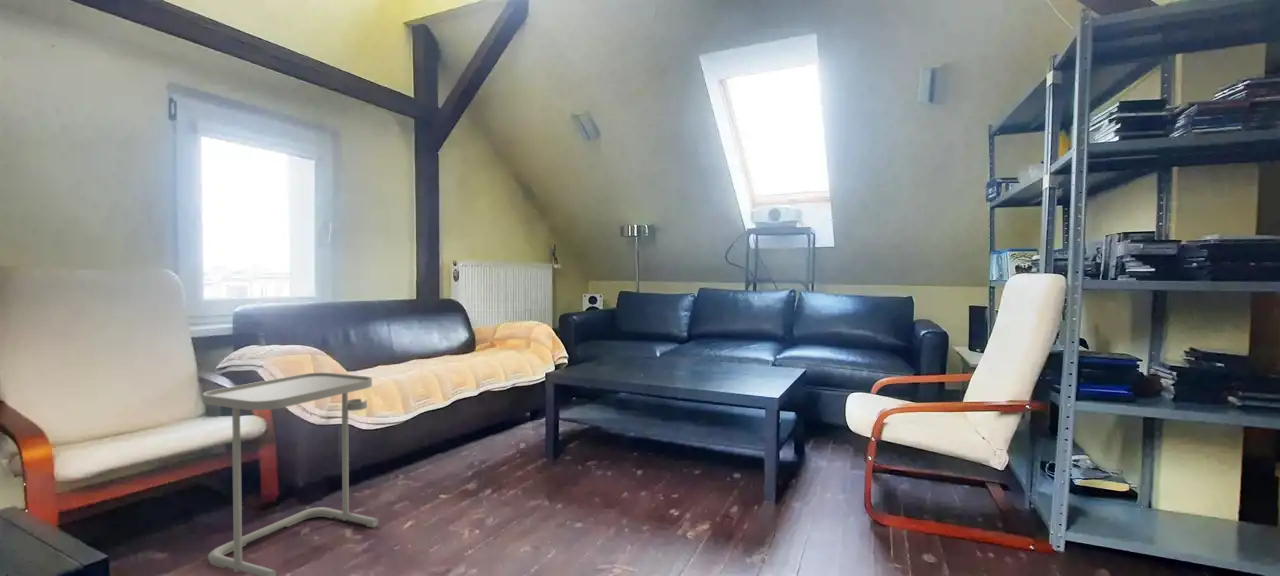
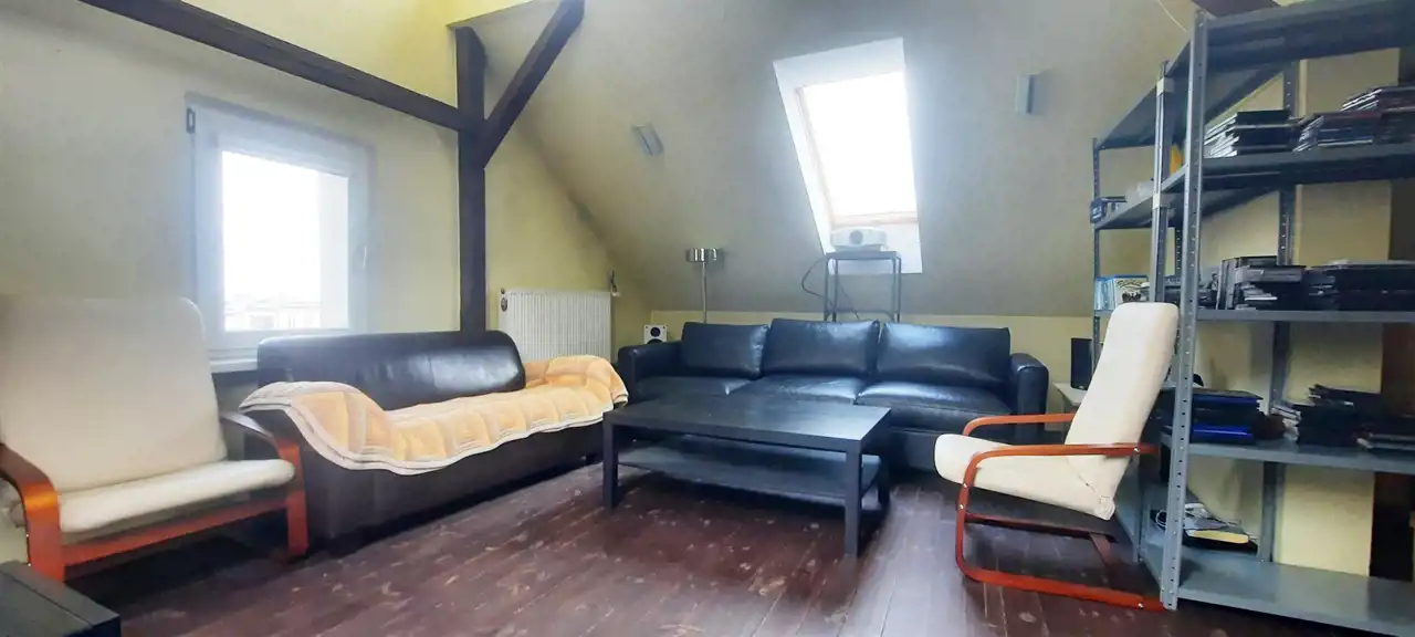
- side table [202,372,379,576]
